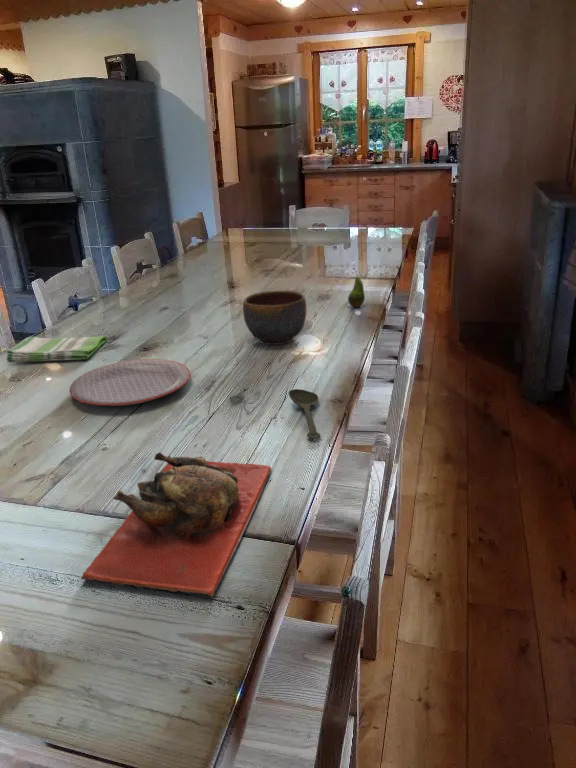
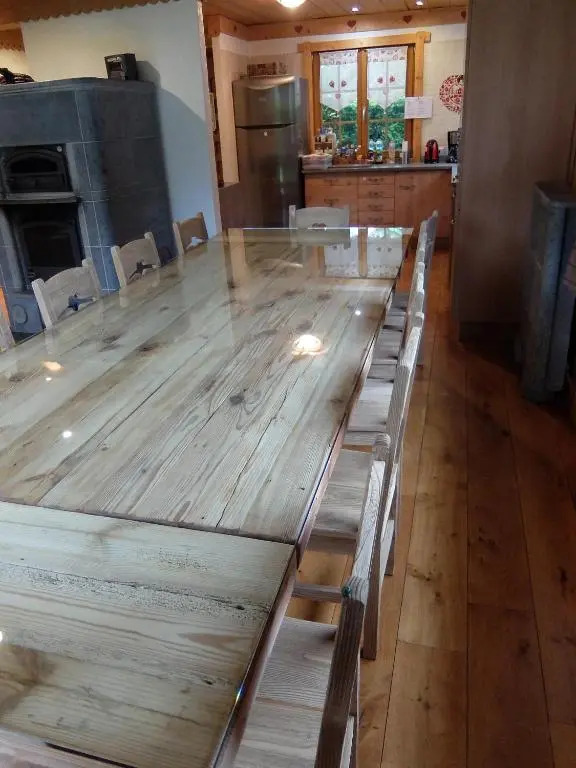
- plate [69,358,192,407]
- spoon [288,388,321,441]
- bowl [242,290,307,346]
- cutting board [79,451,272,598]
- dish towel [5,335,108,363]
- fruit [347,267,366,308]
